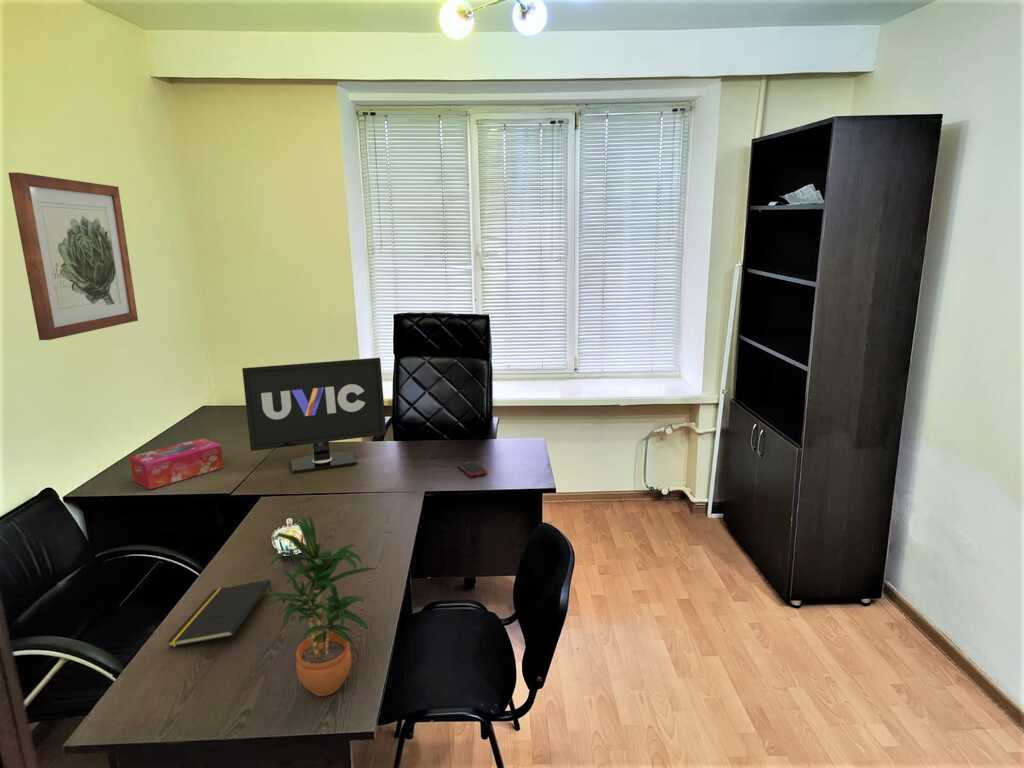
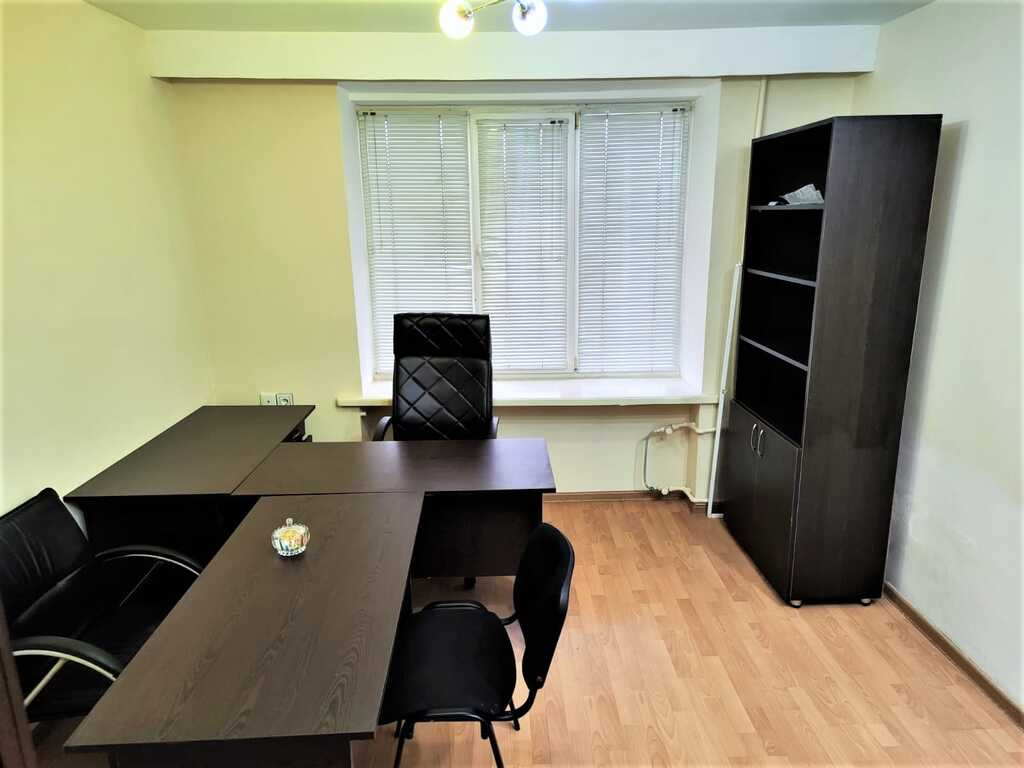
- notepad [166,579,273,648]
- wall art [7,172,139,341]
- monitor [241,357,387,474]
- potted plant [265,514,376,697]
- cell phone [457,460,488,478]
- tissue box [128,437,225,491]
